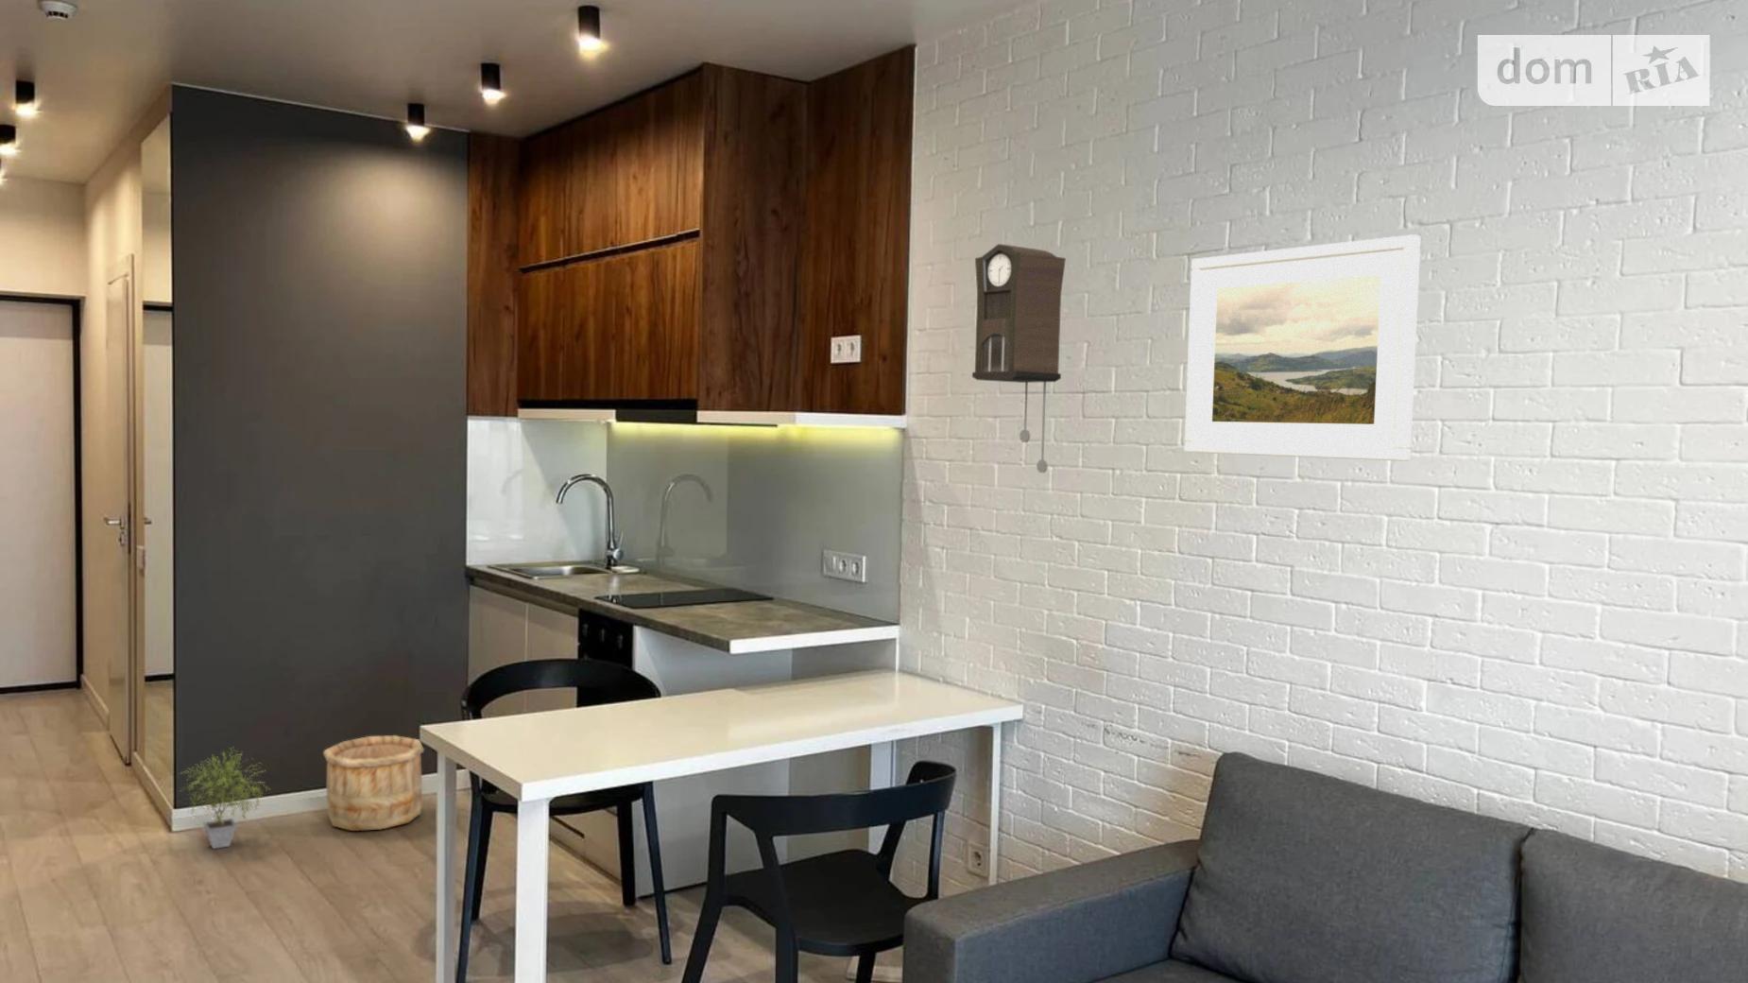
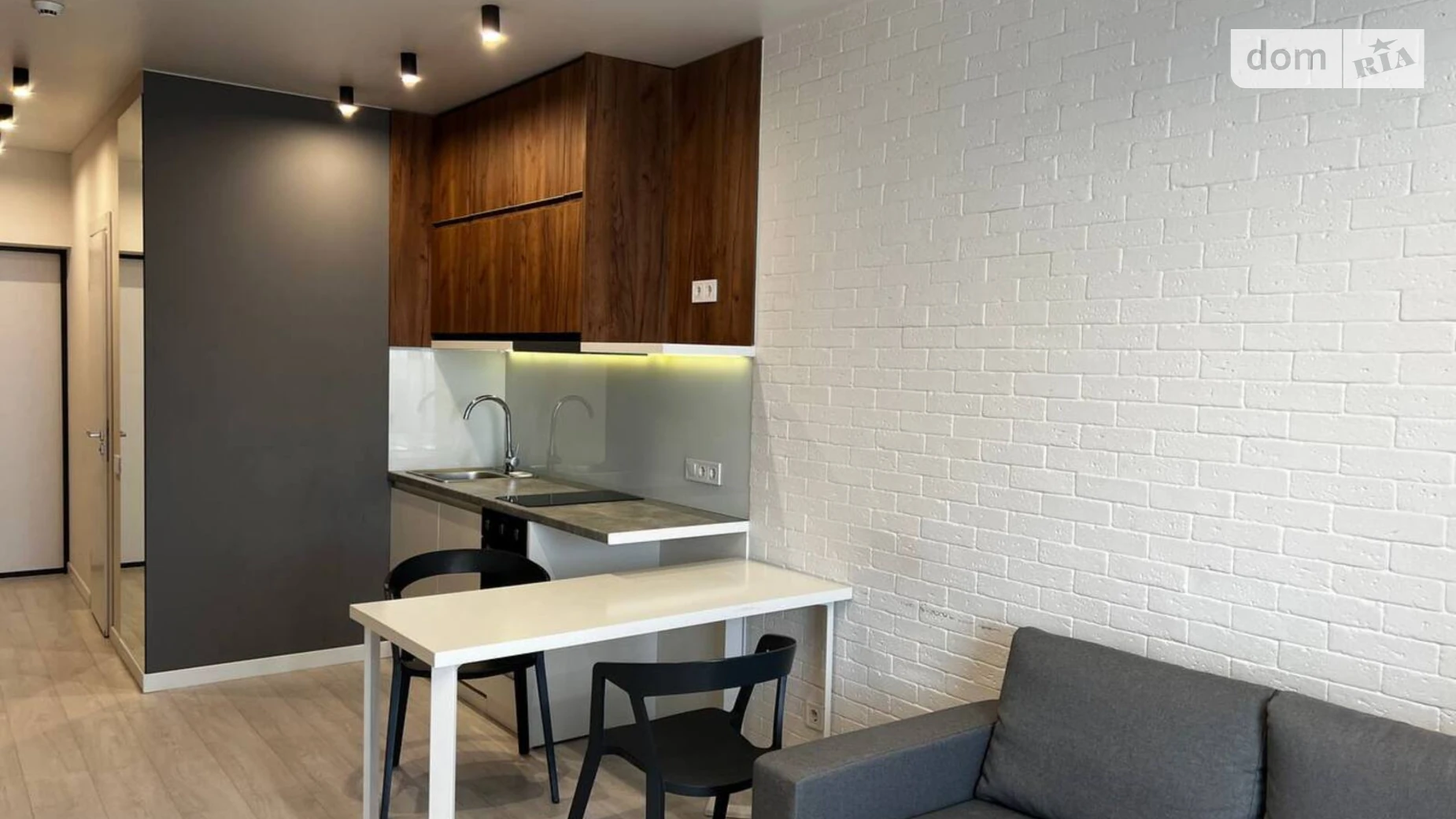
- potted plant [178,747,270,850]
- wooden bucket [322,735,425,832]
- pendulum clock [971,242,1067,474]
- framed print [1184,234,1421,462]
